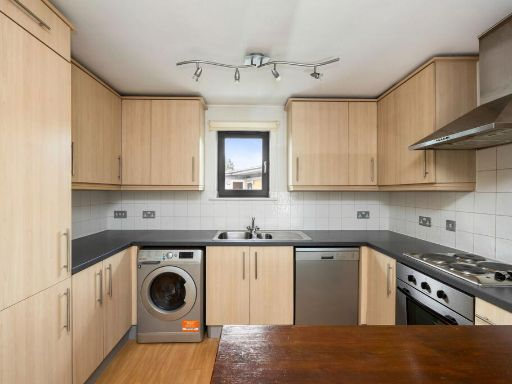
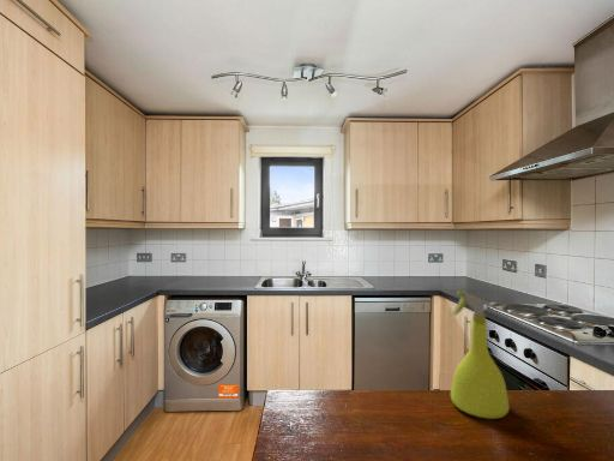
+ spray bottle [450,289,511,420]
